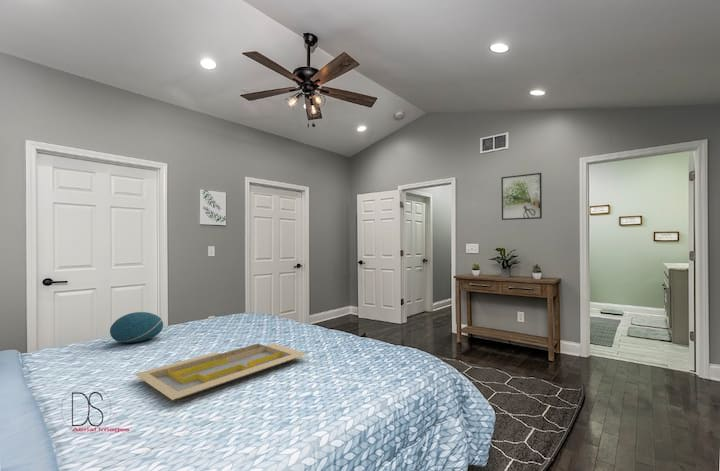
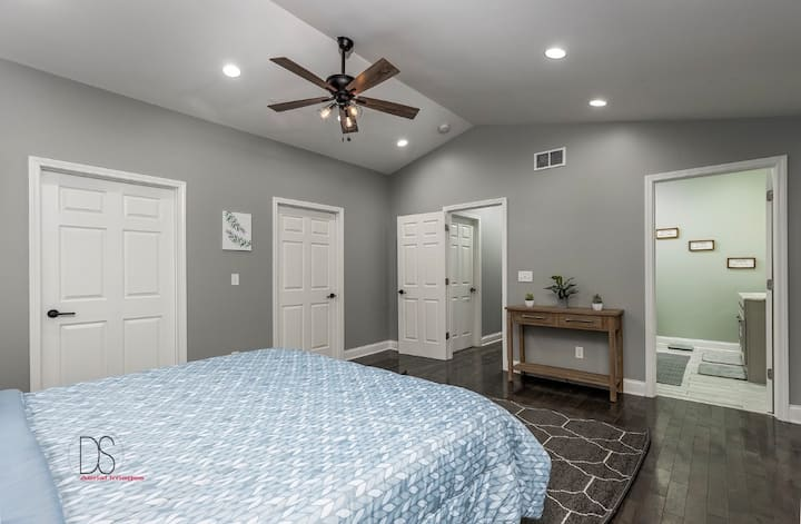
- serving tray [134,343,308,401]
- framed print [500,172,543,221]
- cushion [109,311,164,344]
